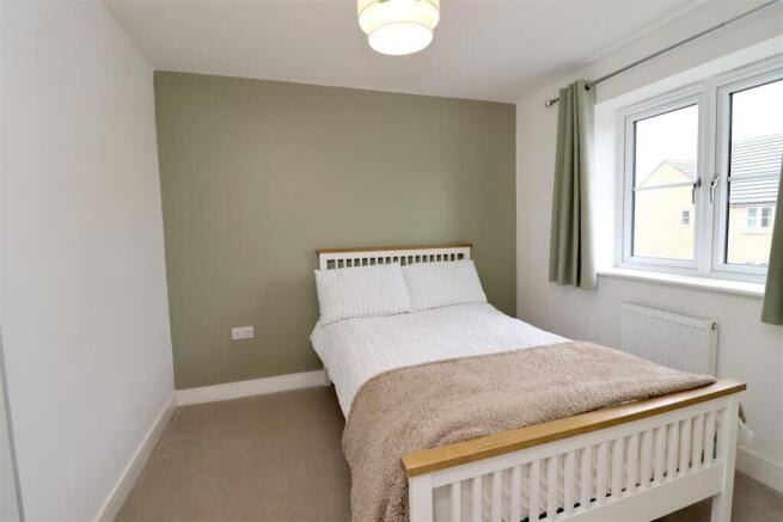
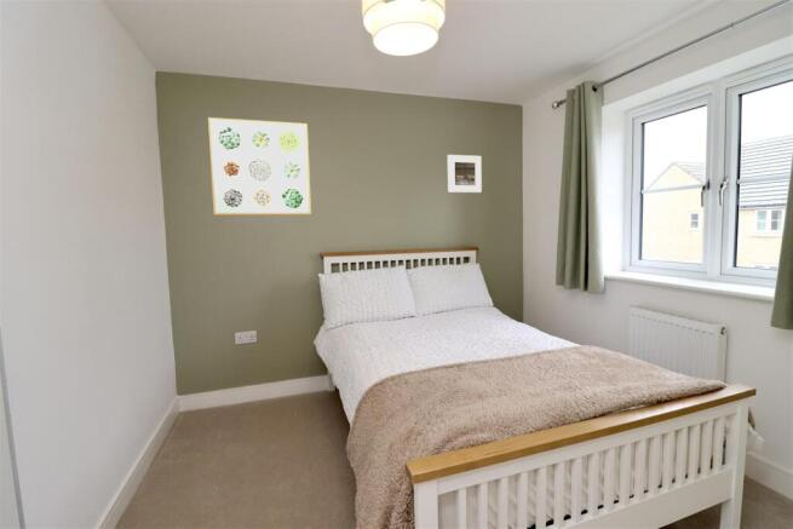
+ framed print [447,154,483,194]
+ wall art [207,116,312,215]
